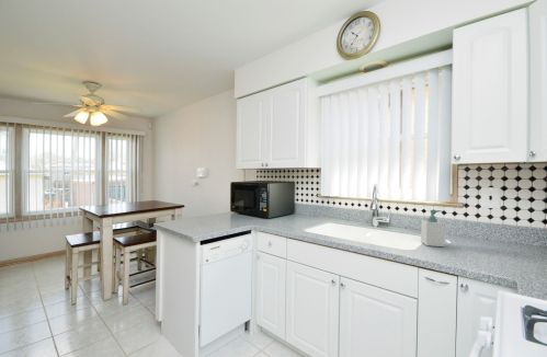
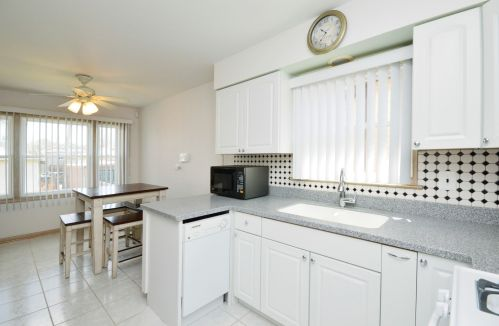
- soap bottle [420,209,445,247]
